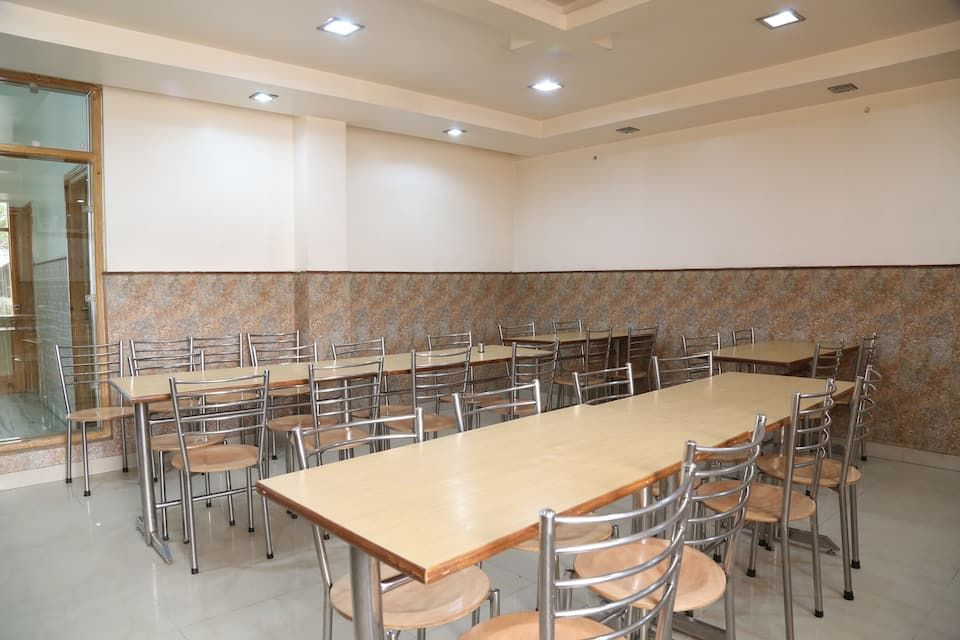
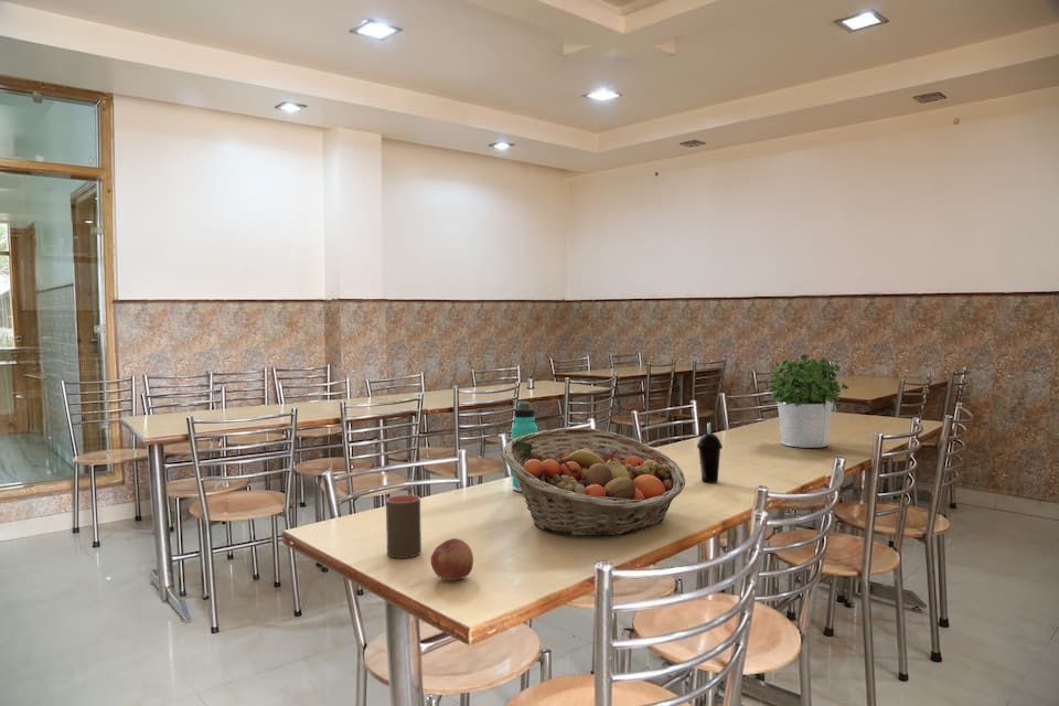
+ fruit basket [501,427,686,538]
+ potted plant [763,353,849,449]
+ cup [696,421,724,483]
+ cup [385,494,422,559]
+ thermos bottle [511,400,538,493]
+ apple [430,537,474,581]
